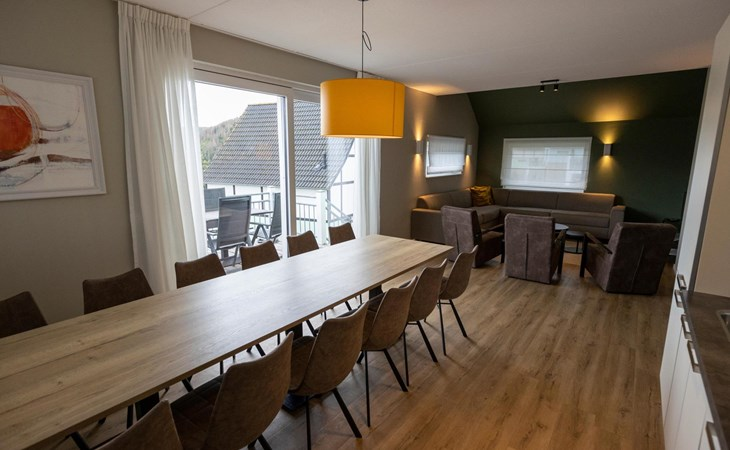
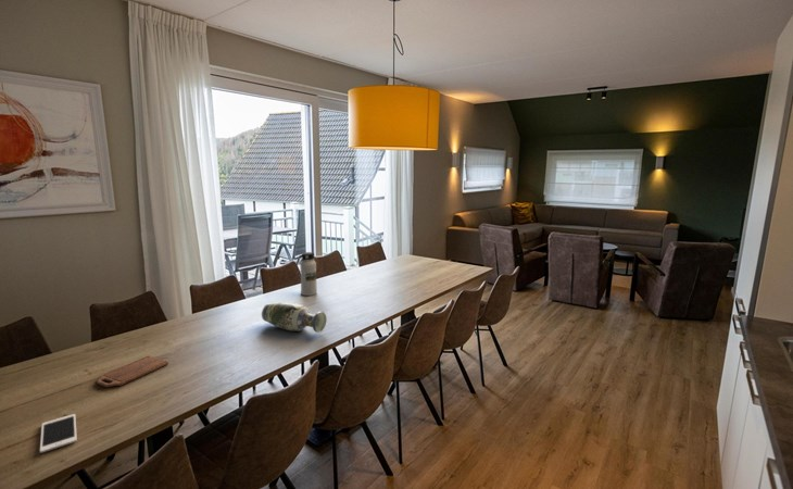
+ vase [261,302,328,334]
+ cell phone [39,413,78,454]
+ water bottle [299,251,318,297]
+ cutting board [96,355,169,388]
